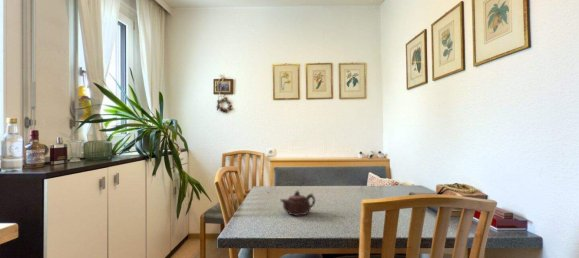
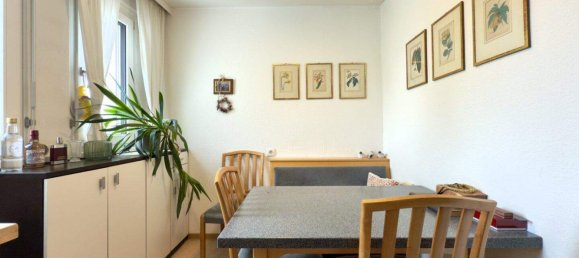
- teapot [279,189,316,217]
